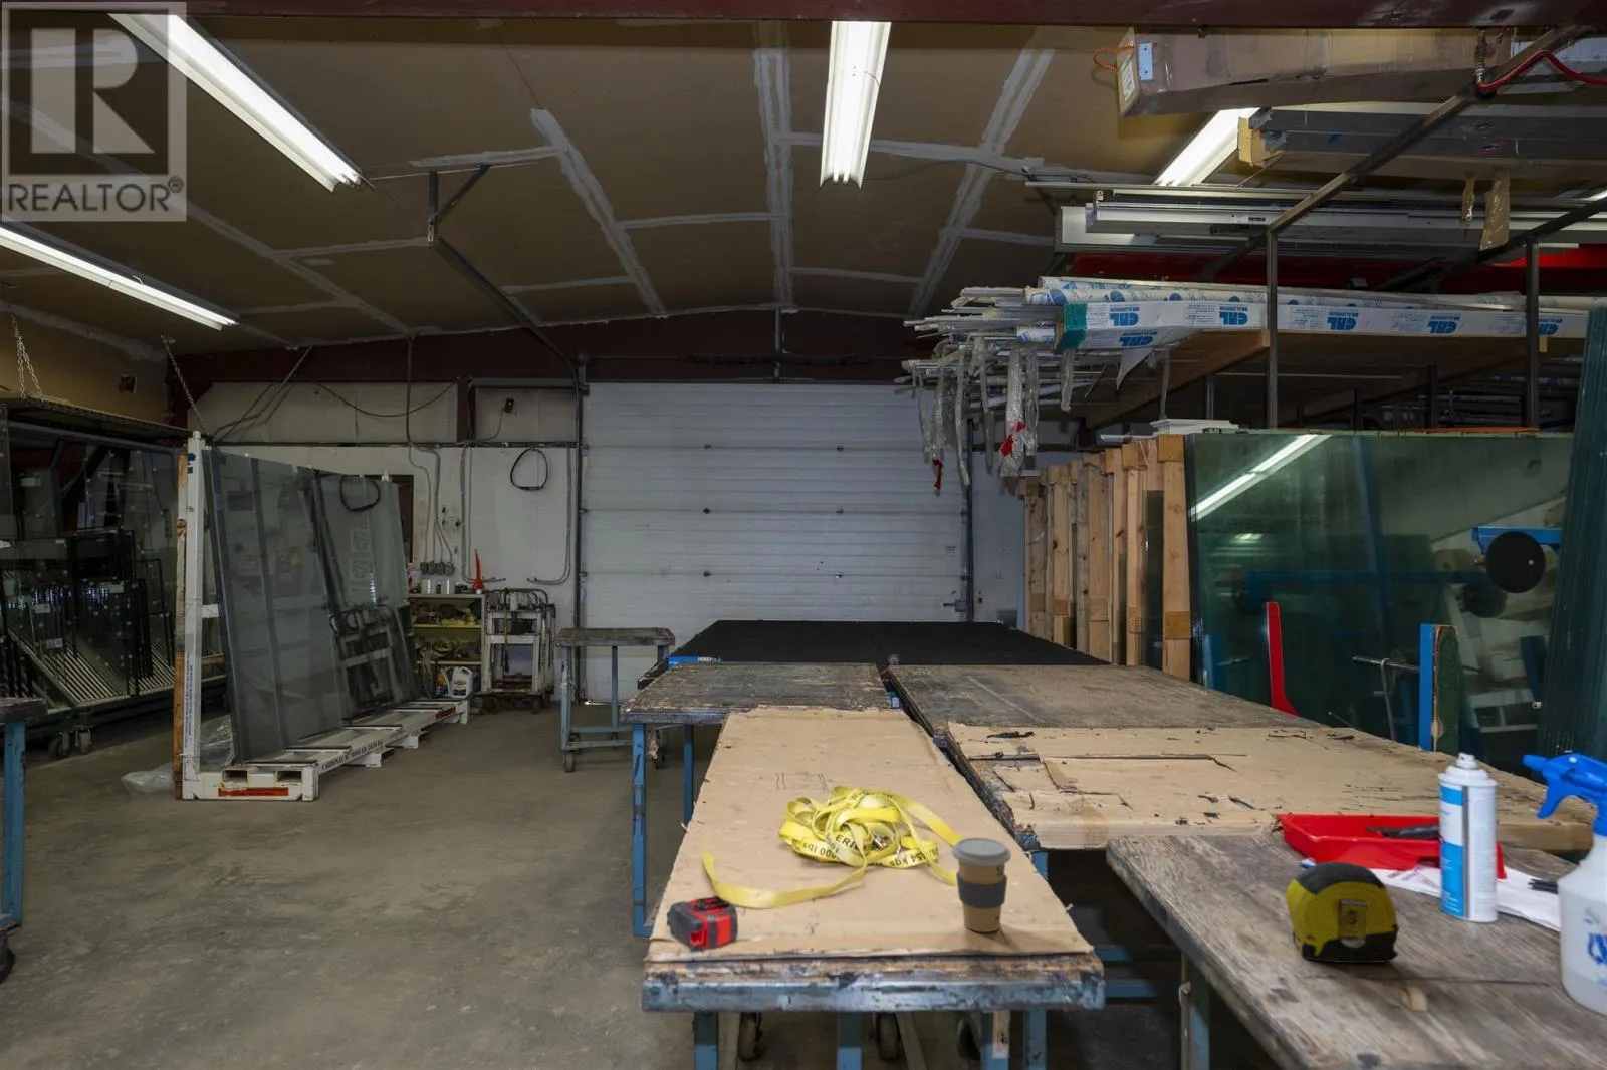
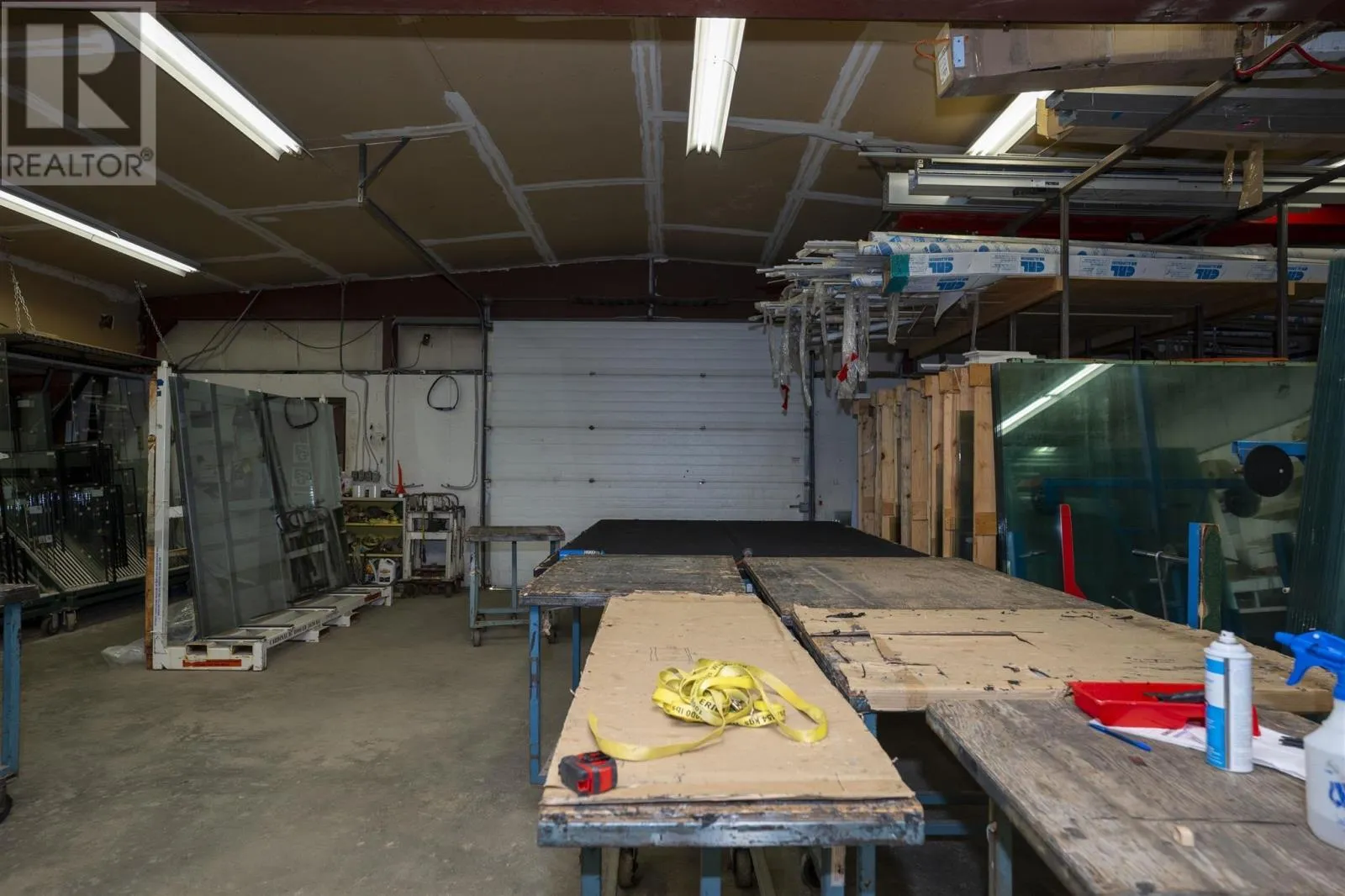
- tape measure [1284,860,1401,964]
- coffee cup [951,836,1012,934]
